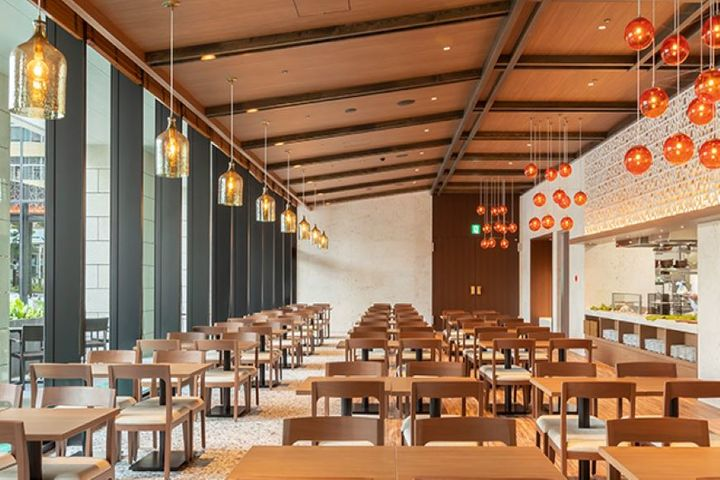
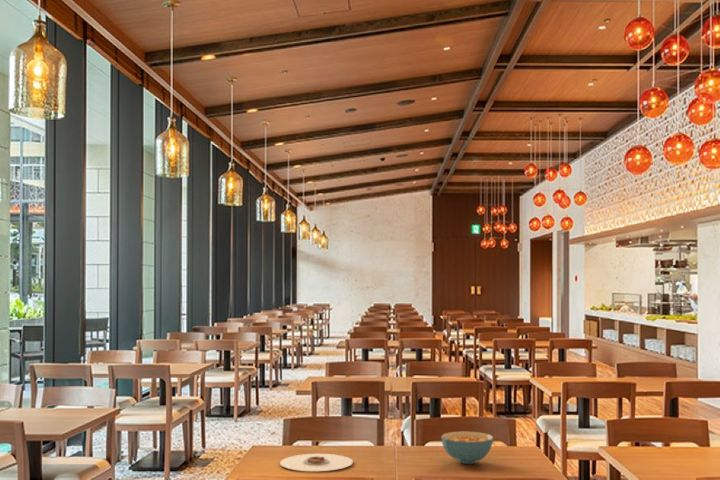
+ plate [279,453,354,472]
+ cereal bowl [440,430,494,465]
